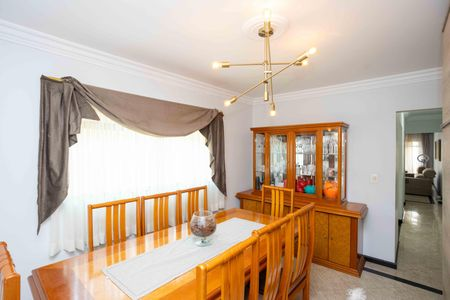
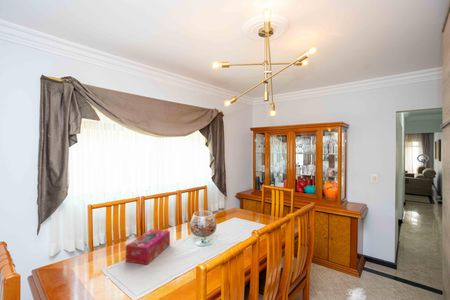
+ tissue box [124,228,171,265]
